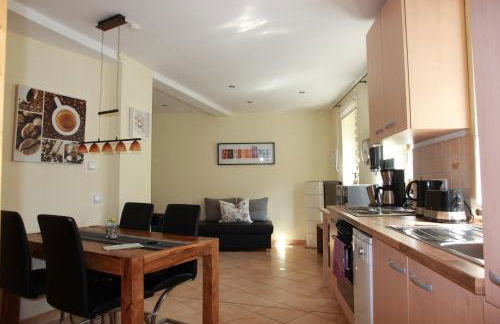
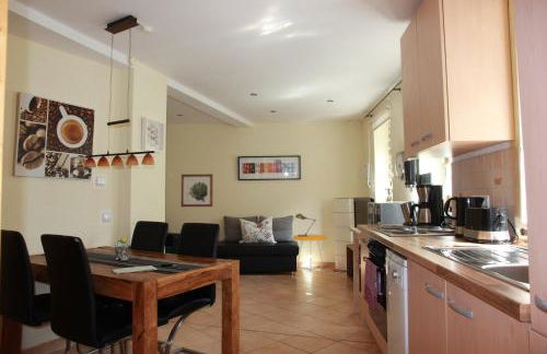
+ wall art [181,173,213,208]
+ lamp [294,213,317,237]
+ side table [292,234,328,273]
